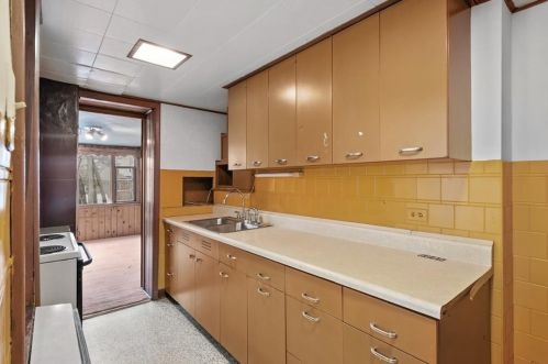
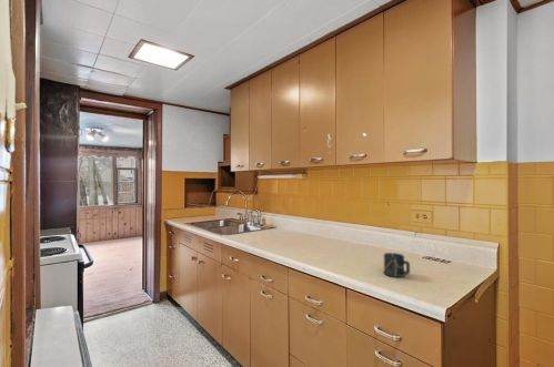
+ cup [383,252,411,278]
